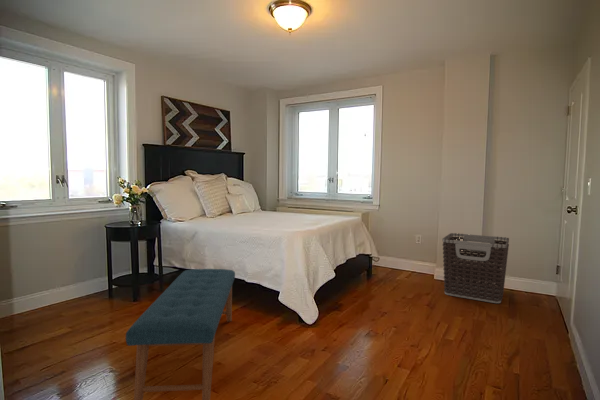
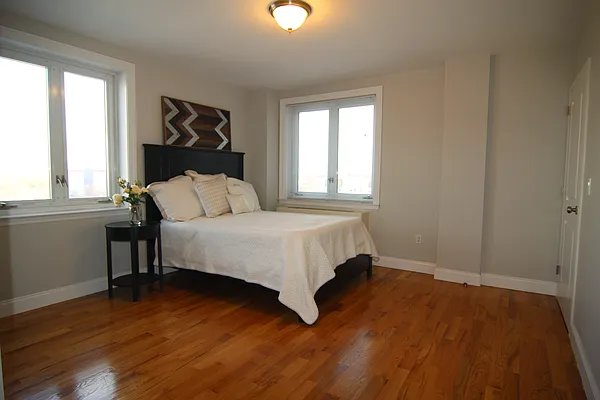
- clothes hamper [442,232,510,304]
- bench [125,268,236,400]
